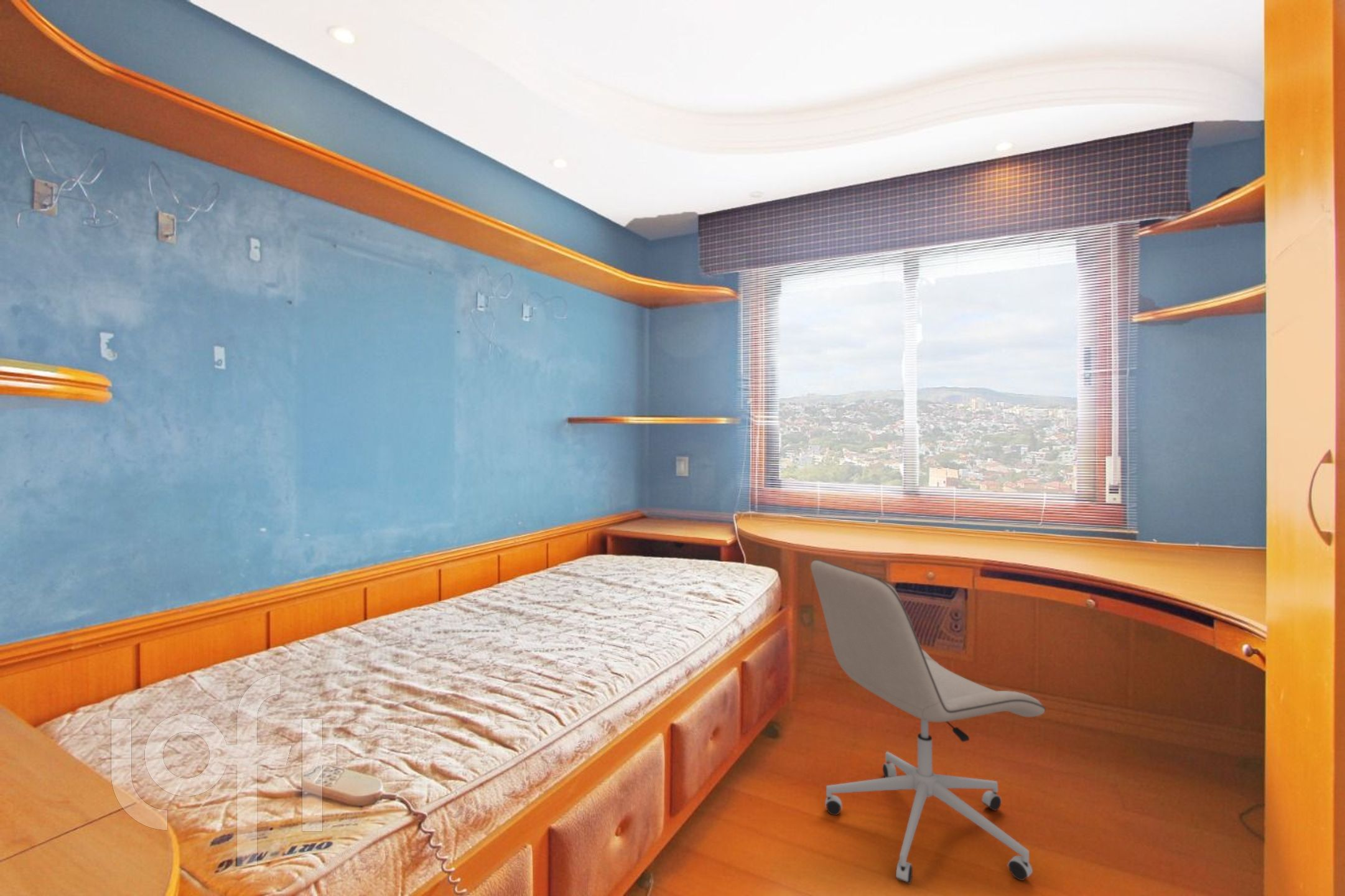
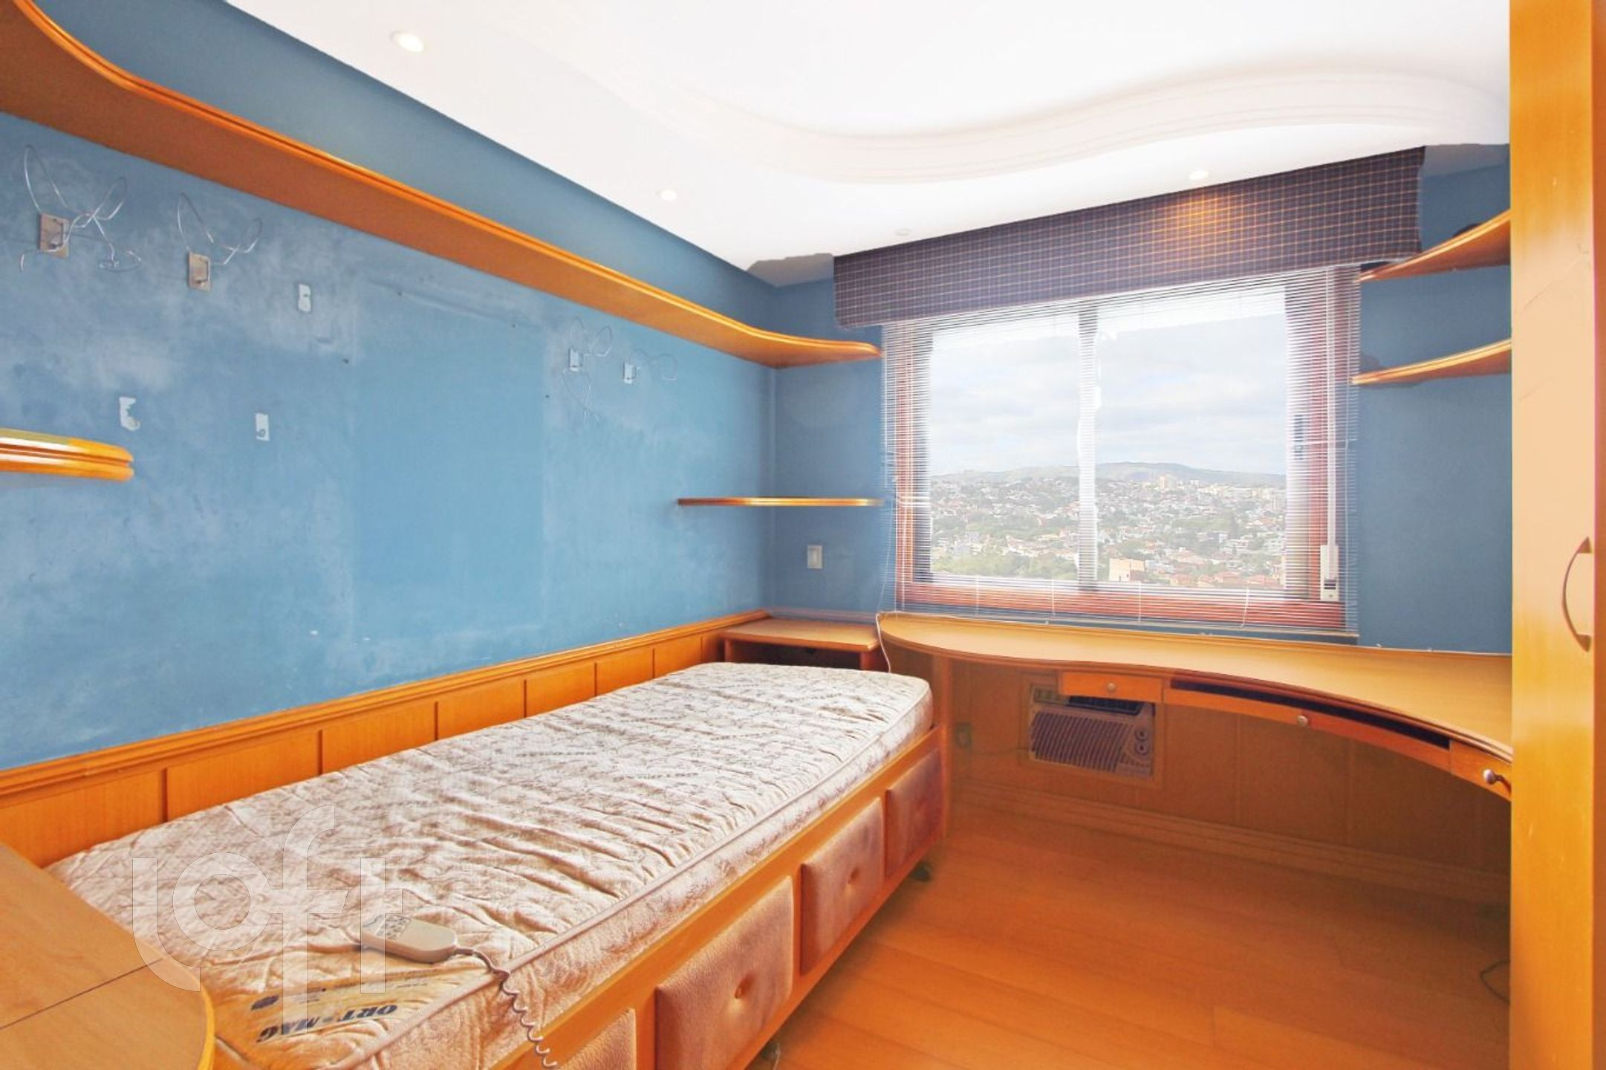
- office chair [810,559,1046,885]
